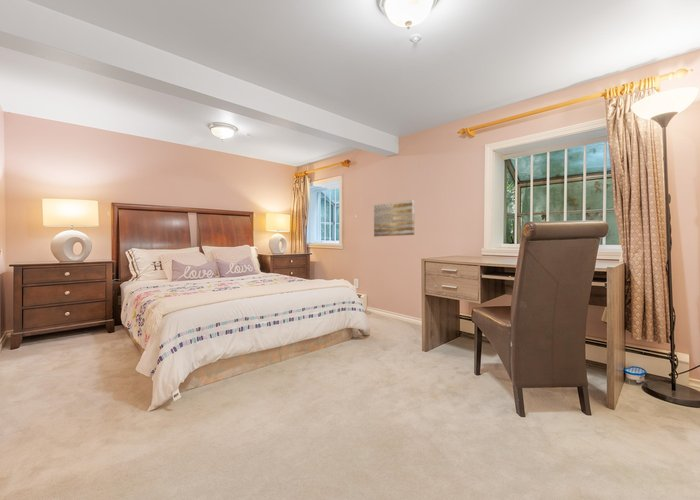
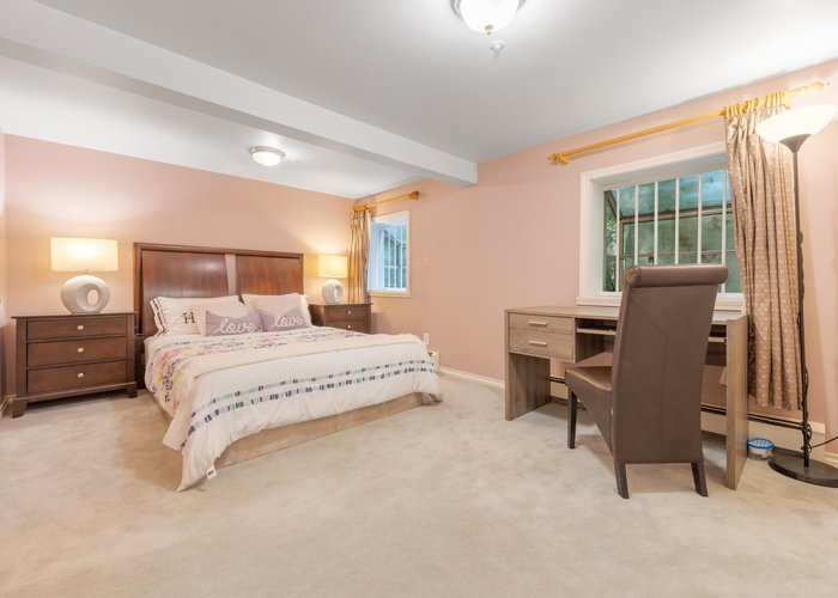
- wall art [373,199,415,238]
